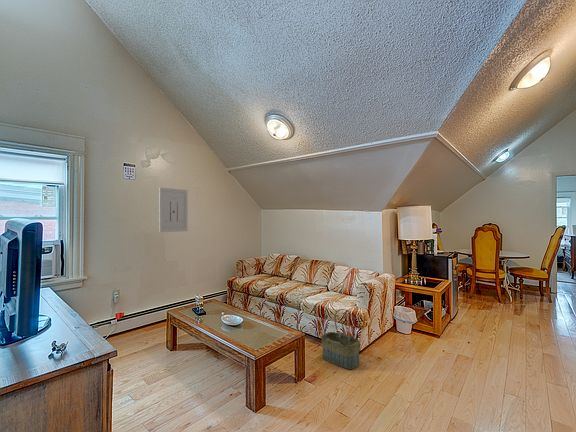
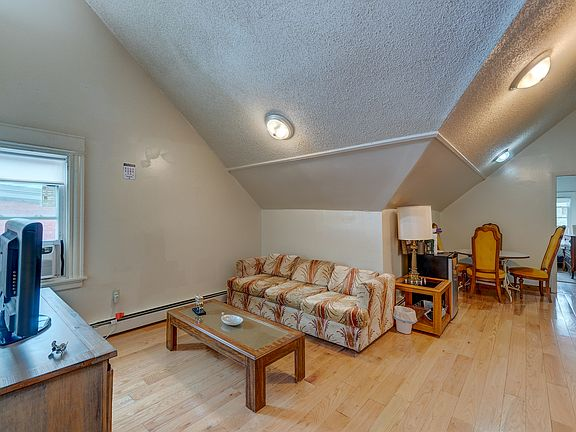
- basket [320,308,361,370]
- wall art [158,187,189,233]
